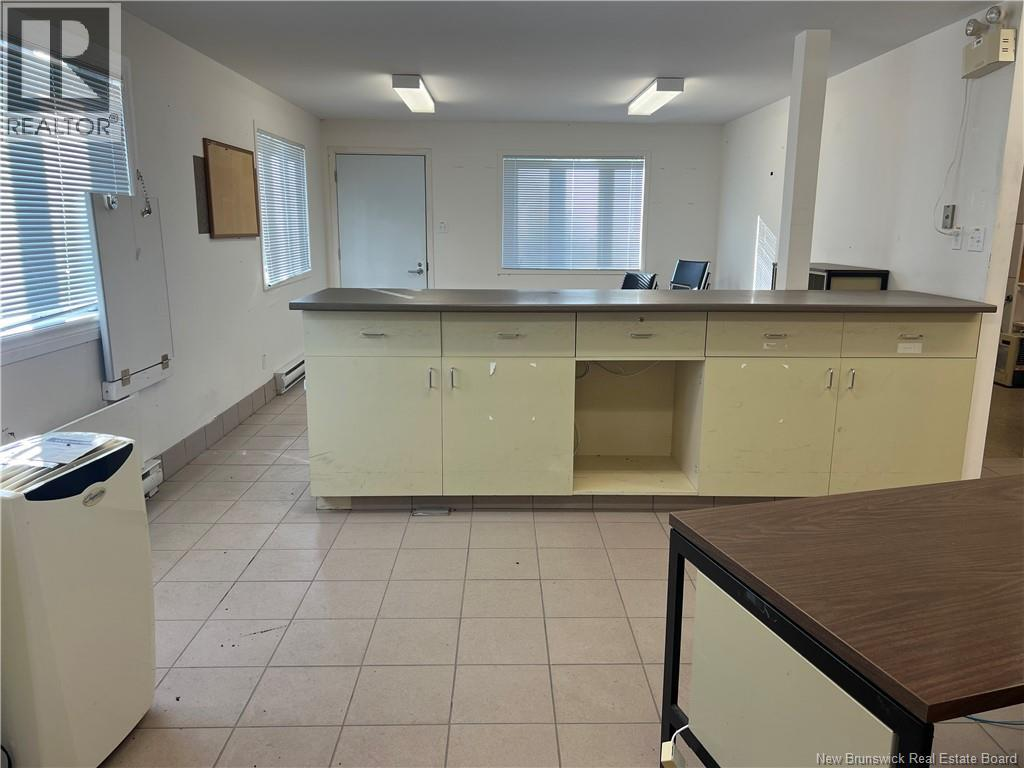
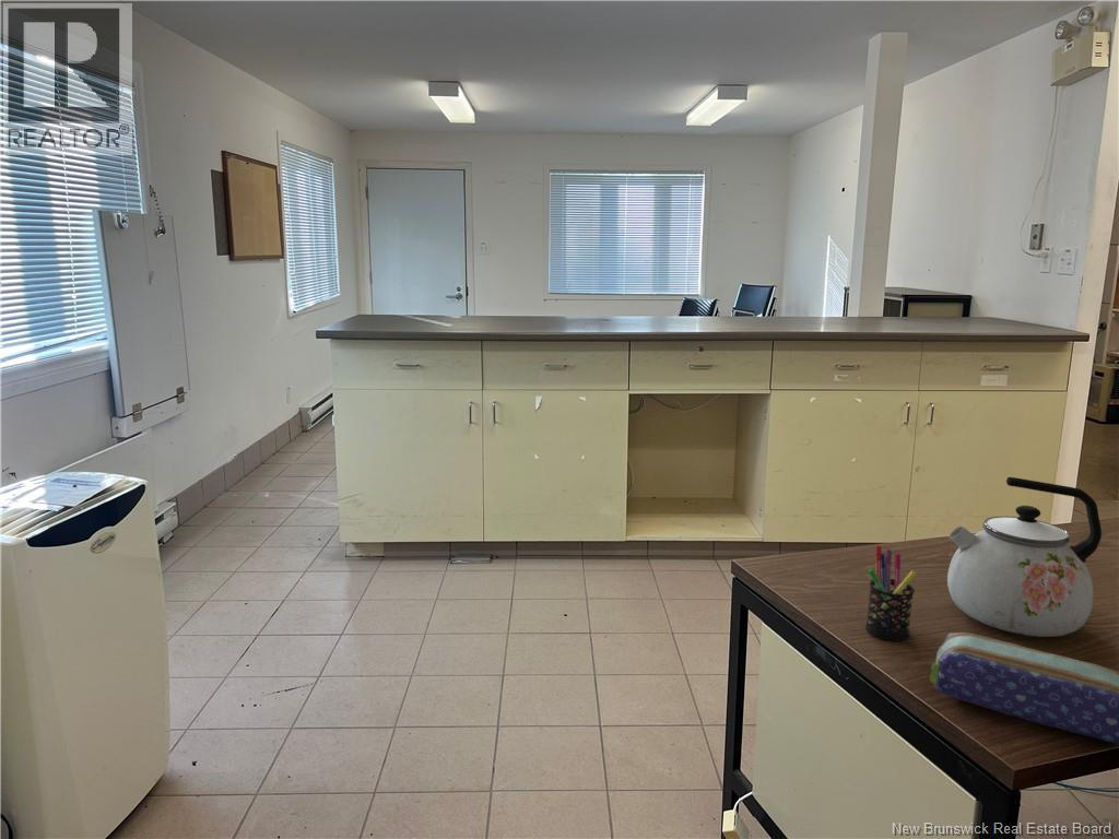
+ pen holder [864,544,918,641]
+ kettle [946,476,1103,638]
+ pencil case [929,631,1119,745]
